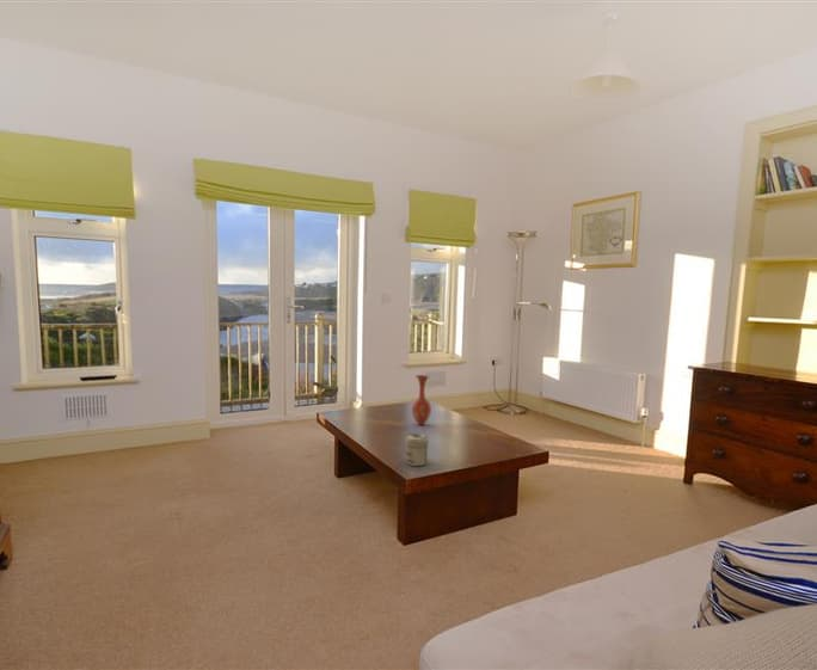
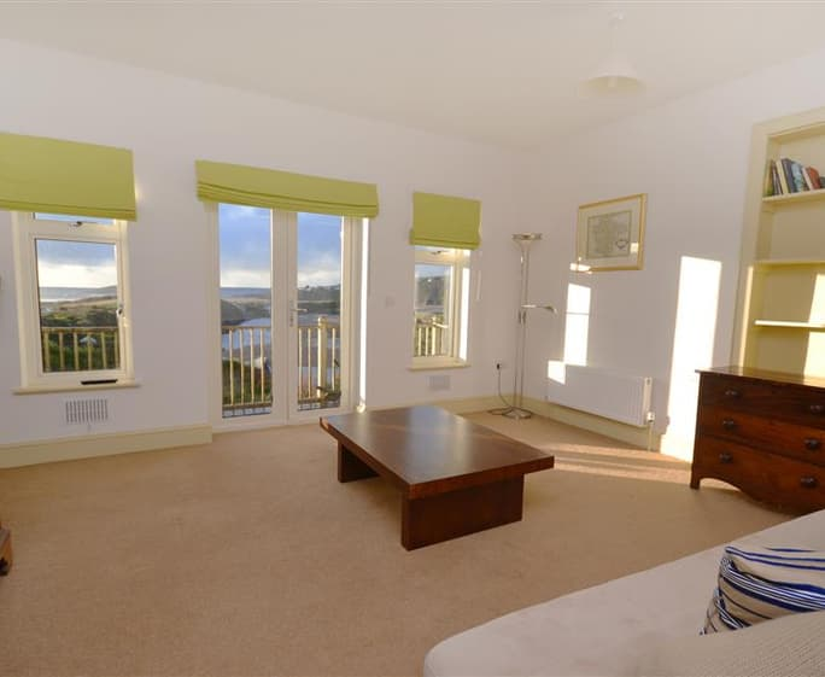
- jar [404,432,430,467]
- vase [411,374,432,426]
